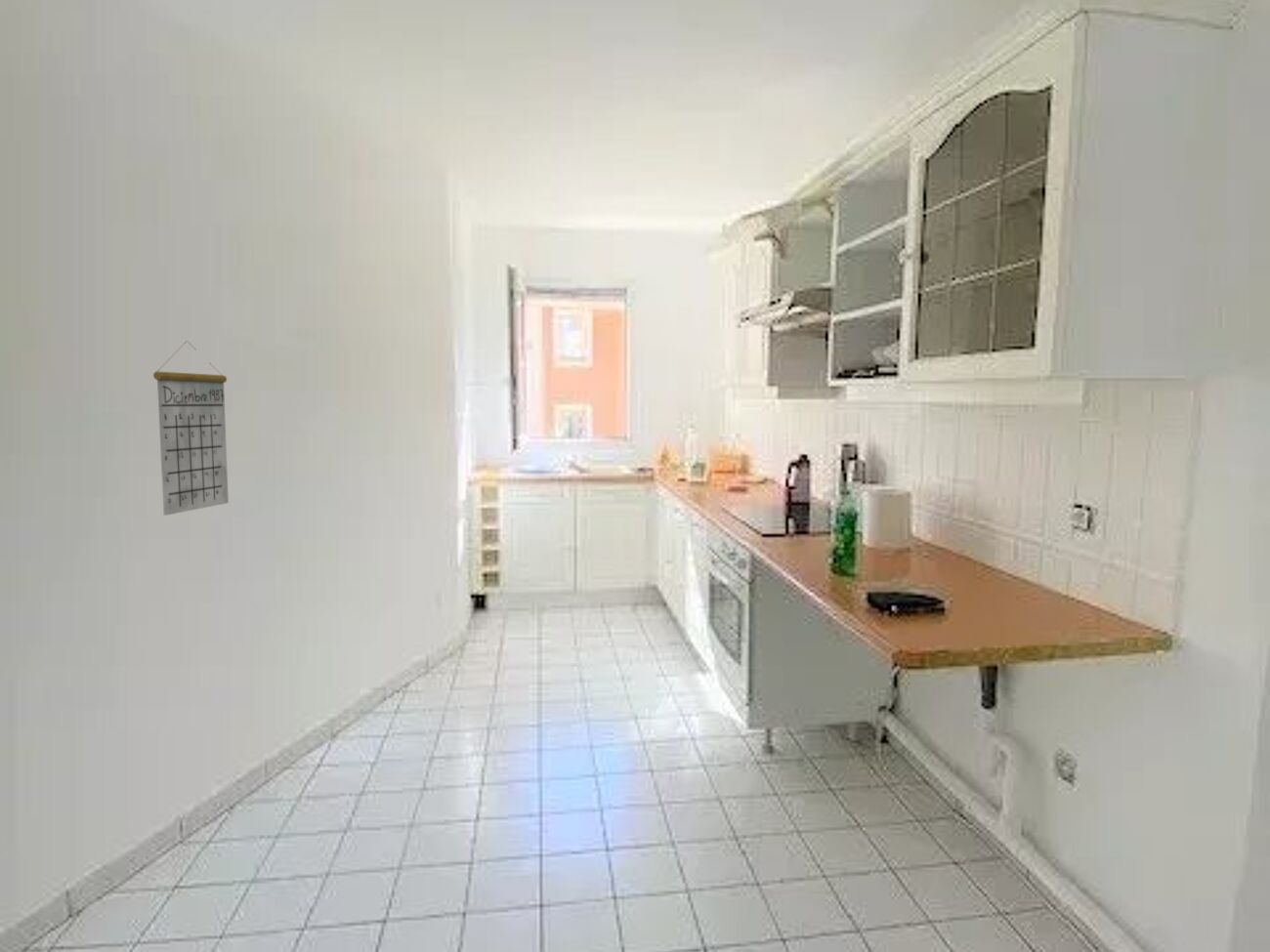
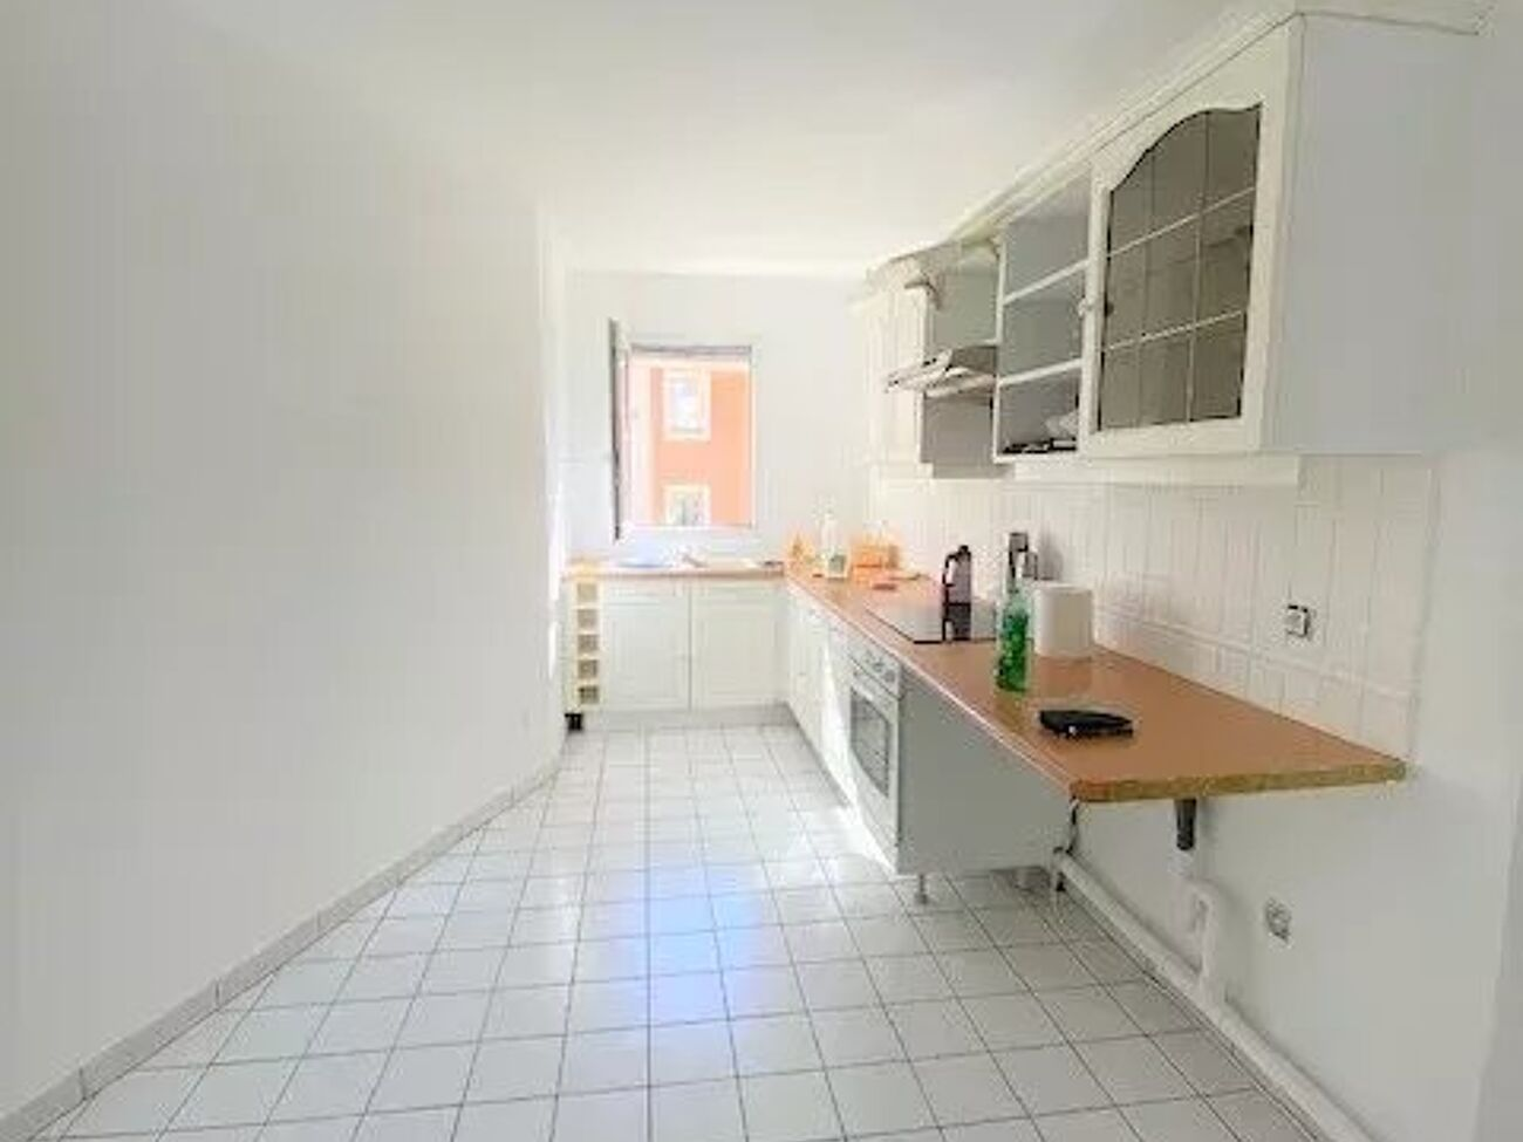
- calendar [152,340,230,517]
